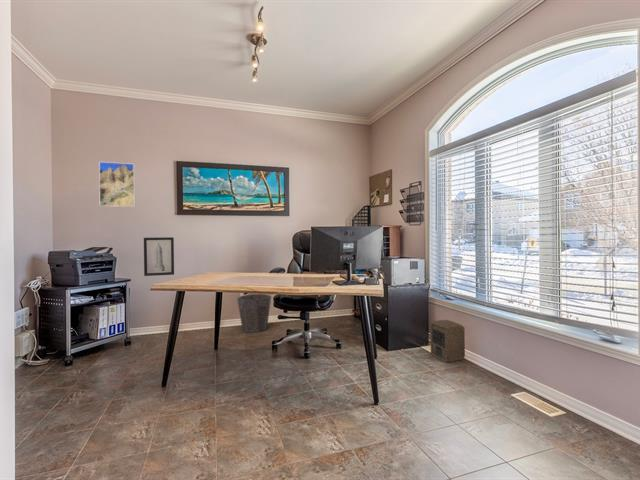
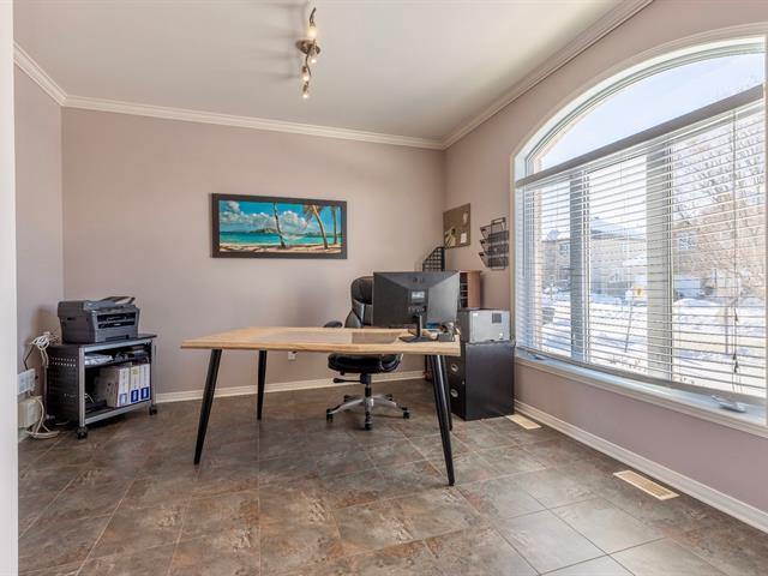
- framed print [98,161,136,208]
- speaker [429,319,466,364]
- waste bin [236,293,272,333]
- wall art [143,236,175,277]
